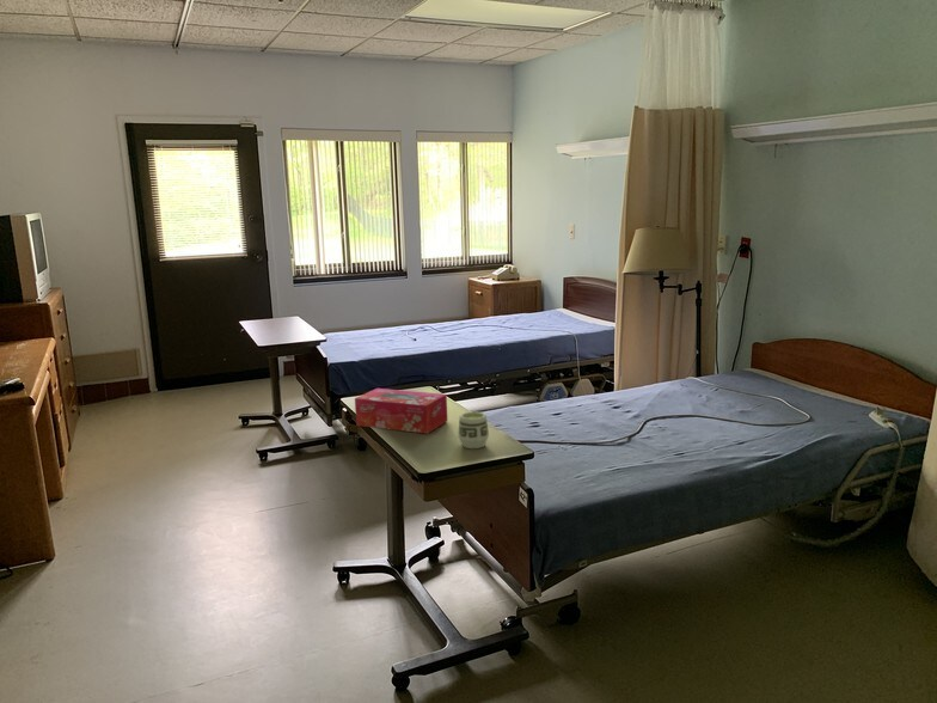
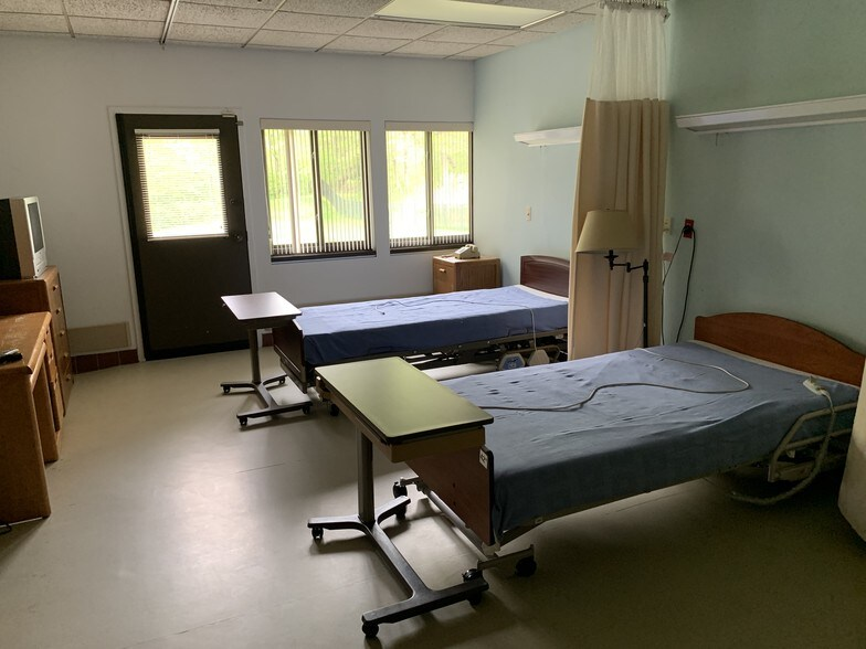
- tissue box [354,387,448,435]
- cup [458,410,490,450]
